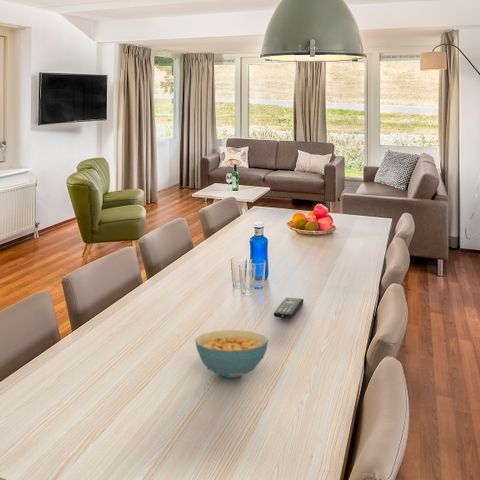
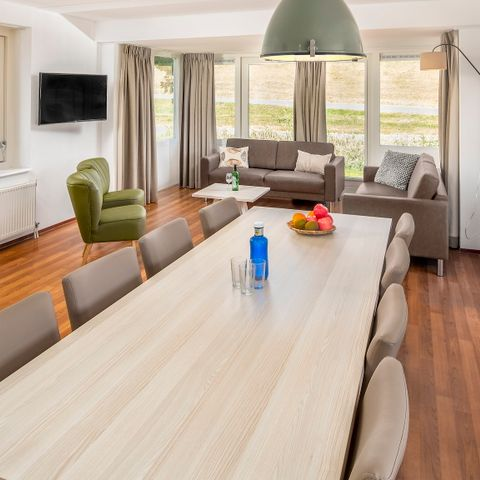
- remote control [273,297,304,319]
- cereal bowl [194,329,269,379]
